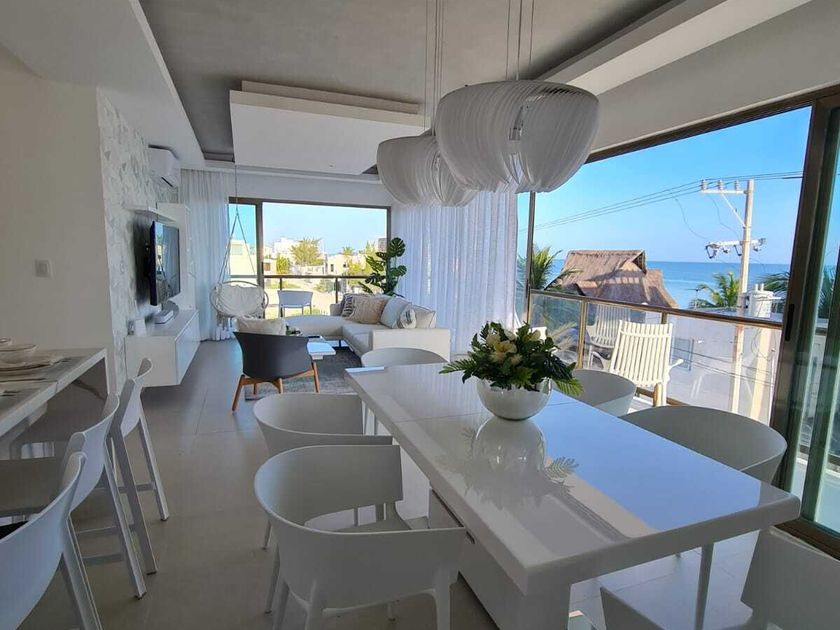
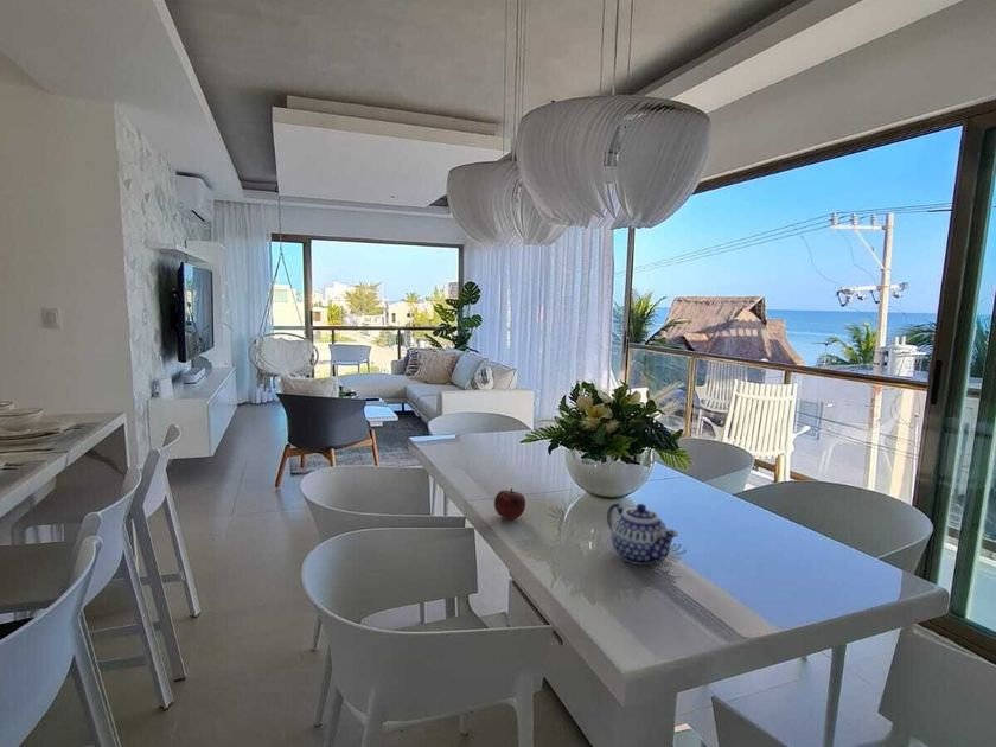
+ teapot [606,502,679,566]
+ fruit [493,487,526,521]
